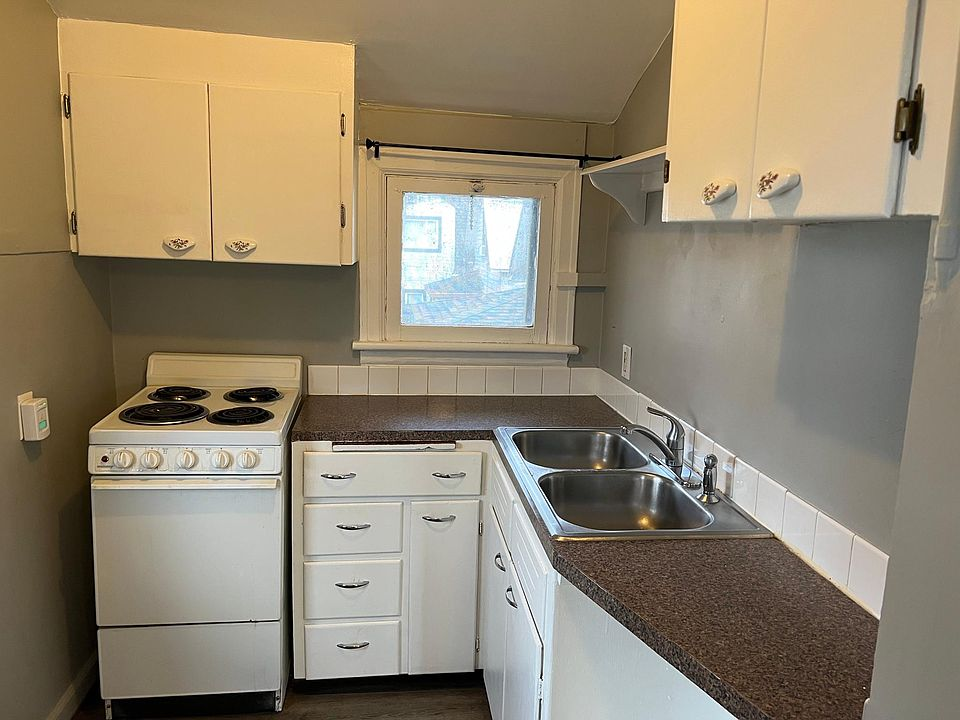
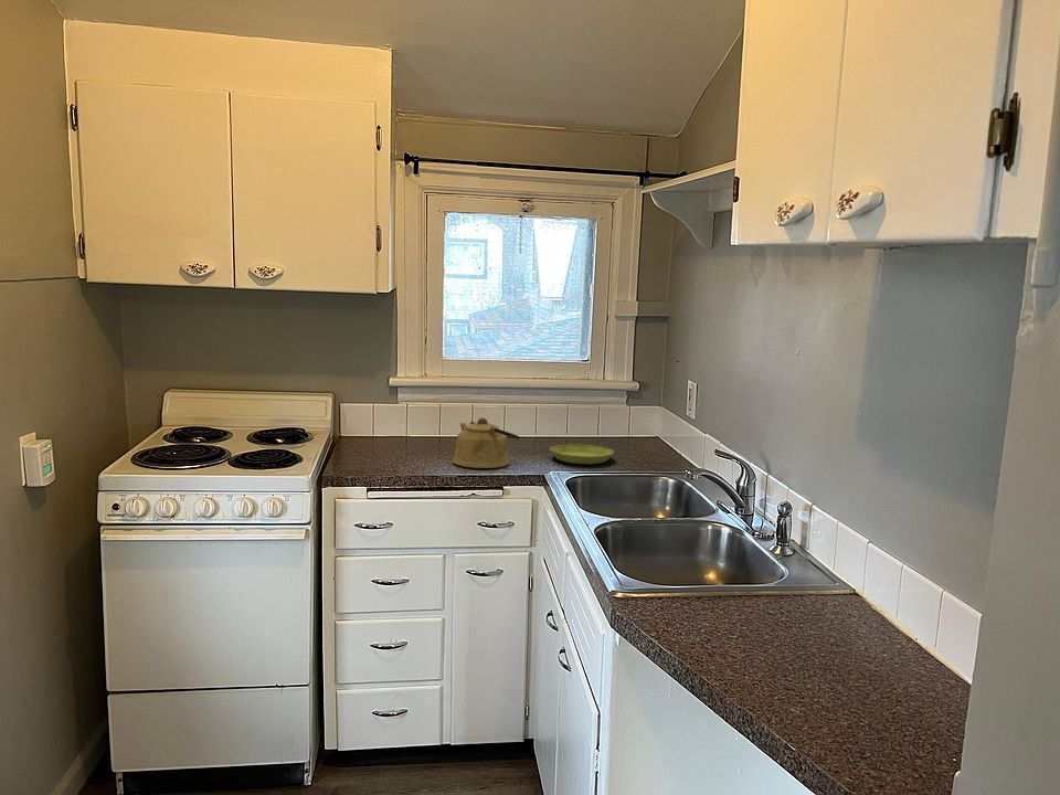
+ saucer [549,443,615,465]
+ kettle [452,417,521,469]
